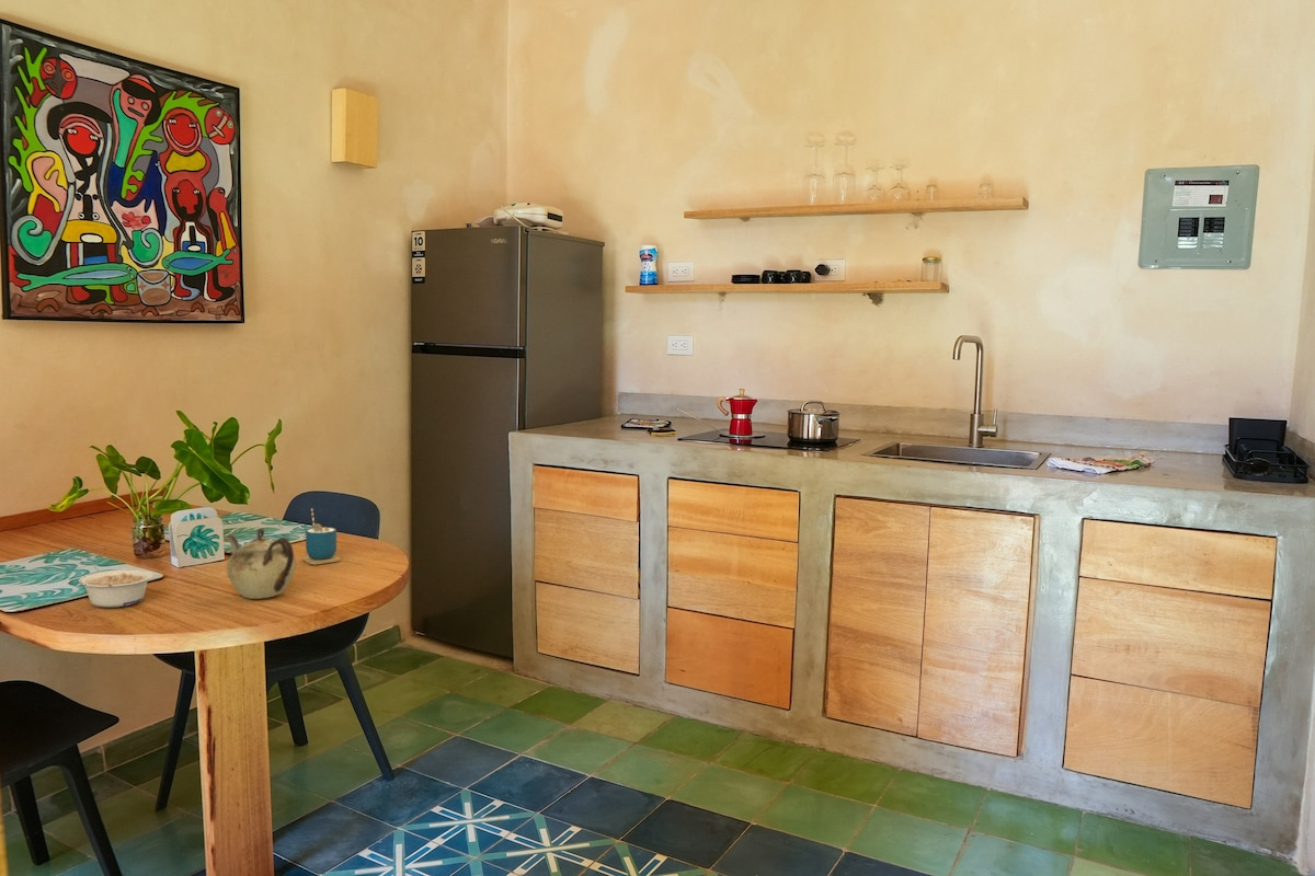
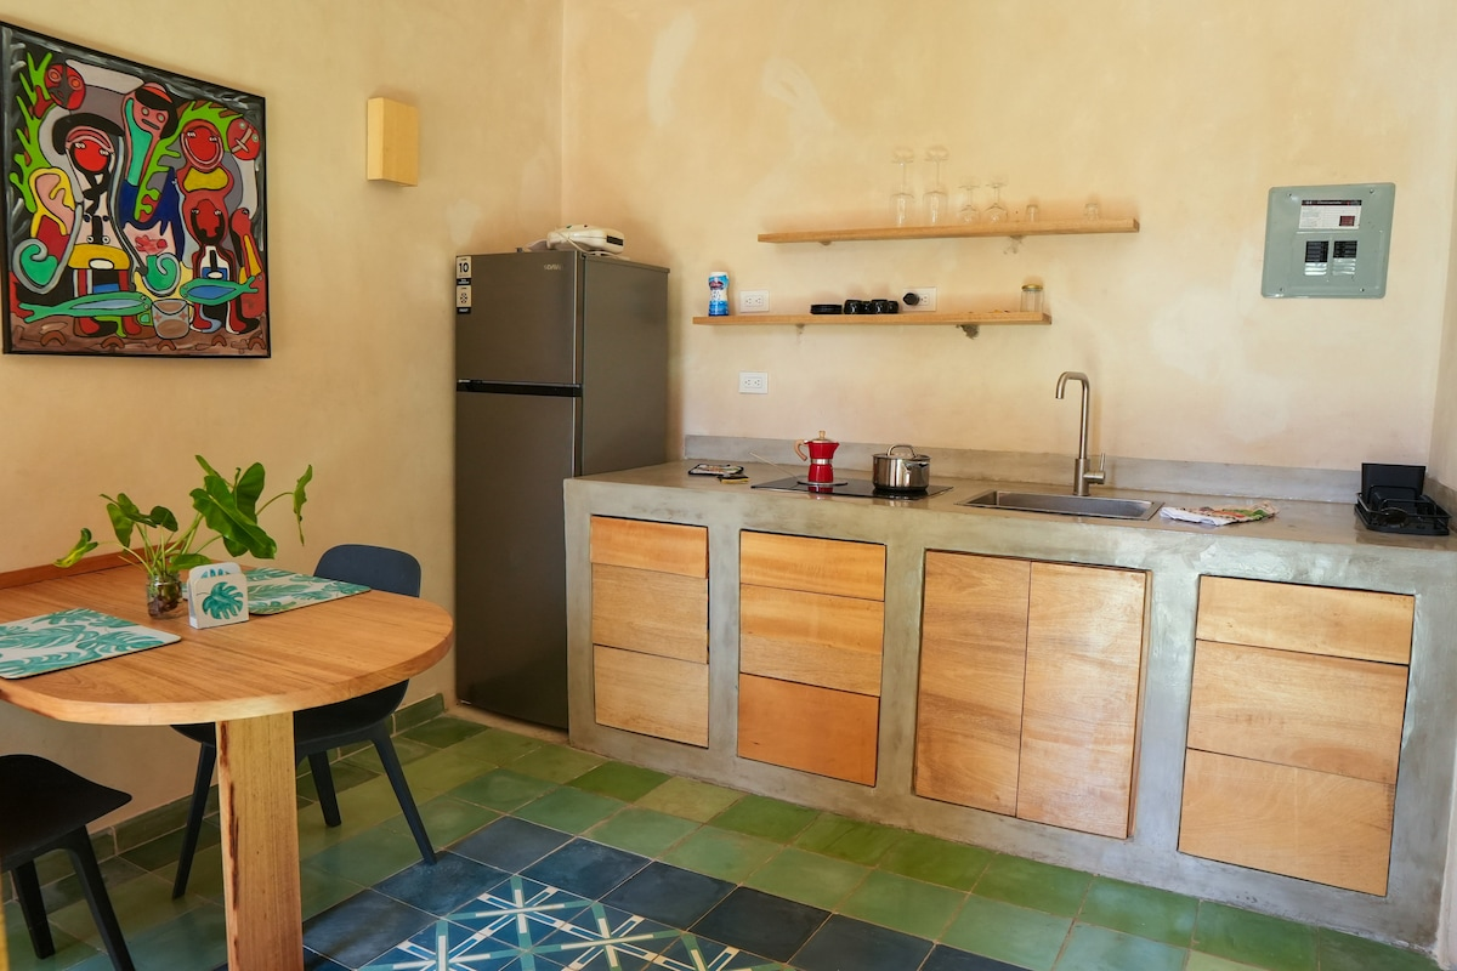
- cup [301,508,342,565]
- legume [78,568,155,608]
- teapot [224,527,297,600]
